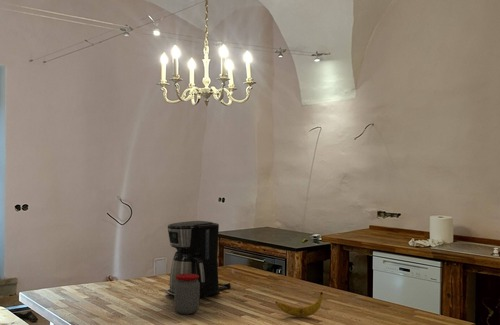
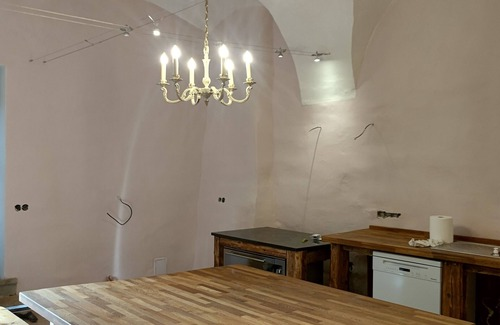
- coffee maker [165,220,232,298]
- banana [274,291,324,318]
- jar [173,274,200,315]
